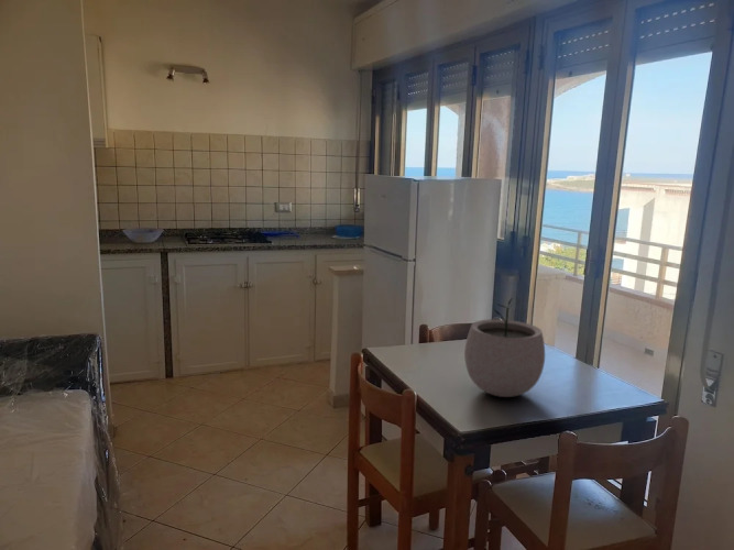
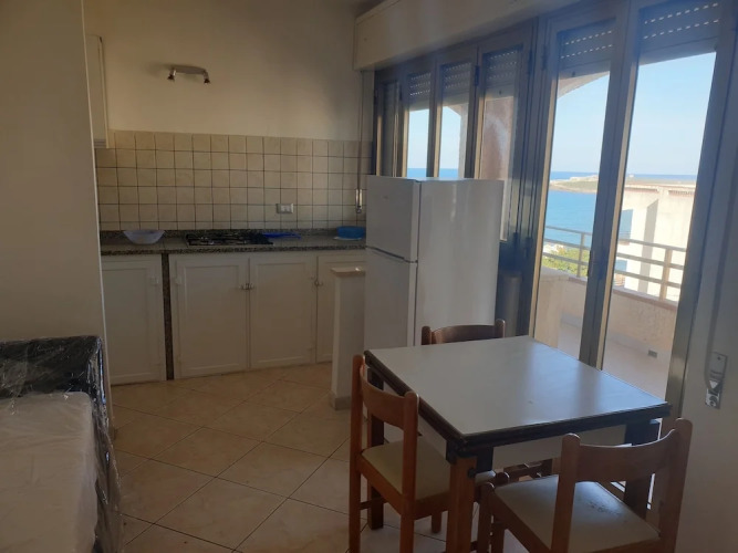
- plant pot [463,297,546,398]
